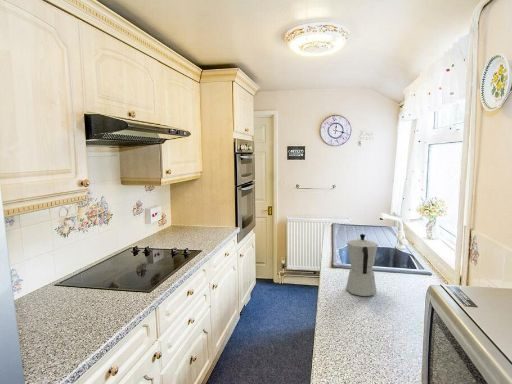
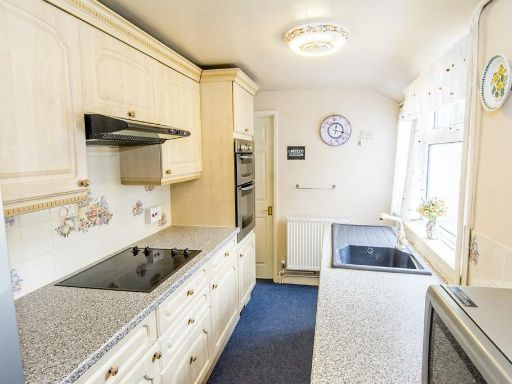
- moka pot [345,233,379,297]
